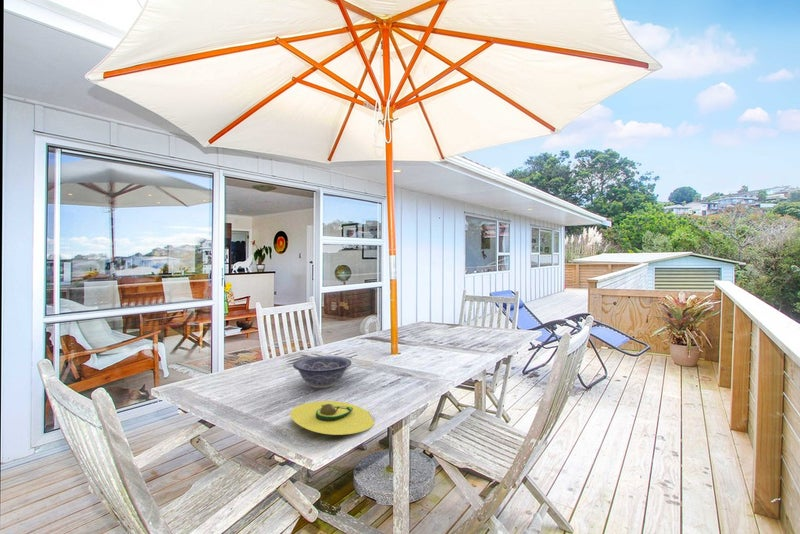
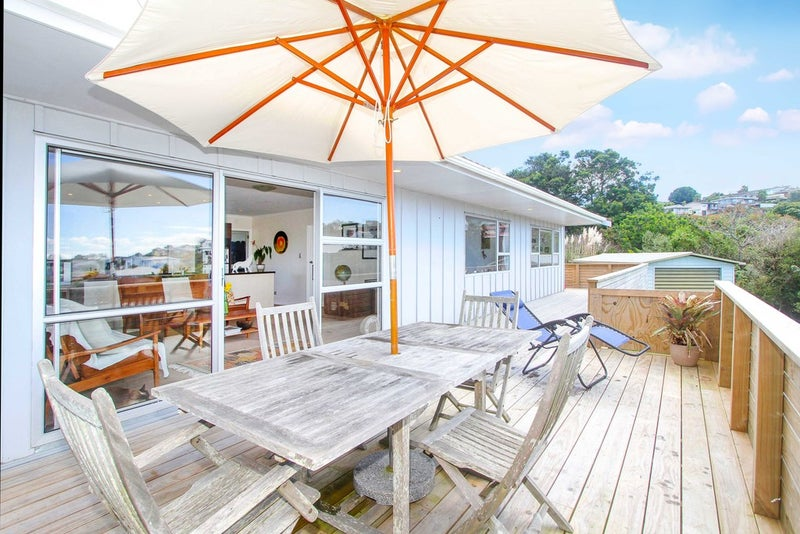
- decorative bowl [292,355,352,389]
- avocado [289,400,376,436]
